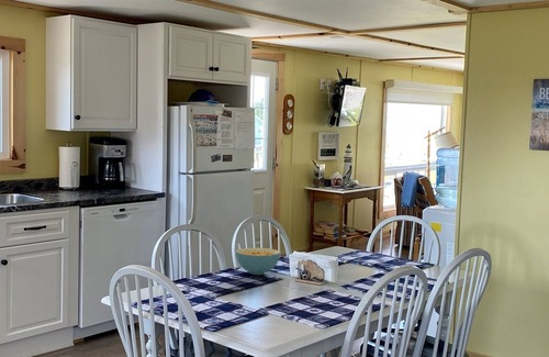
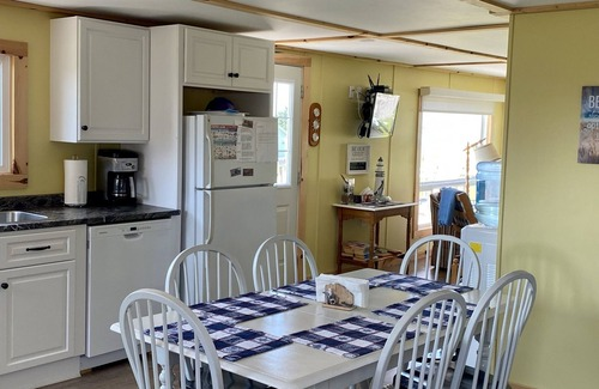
- cereal bowl [235,247,281,276]
